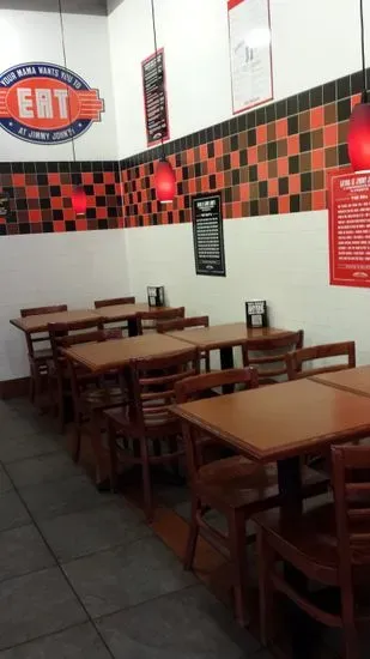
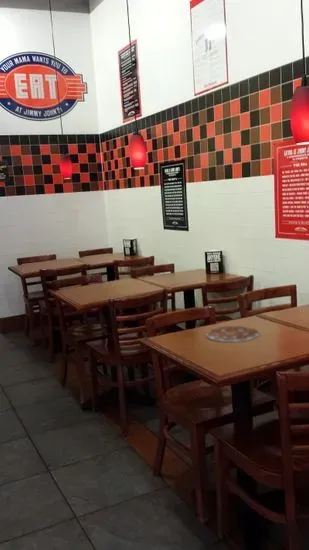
+ plate [205,325,260,343]
